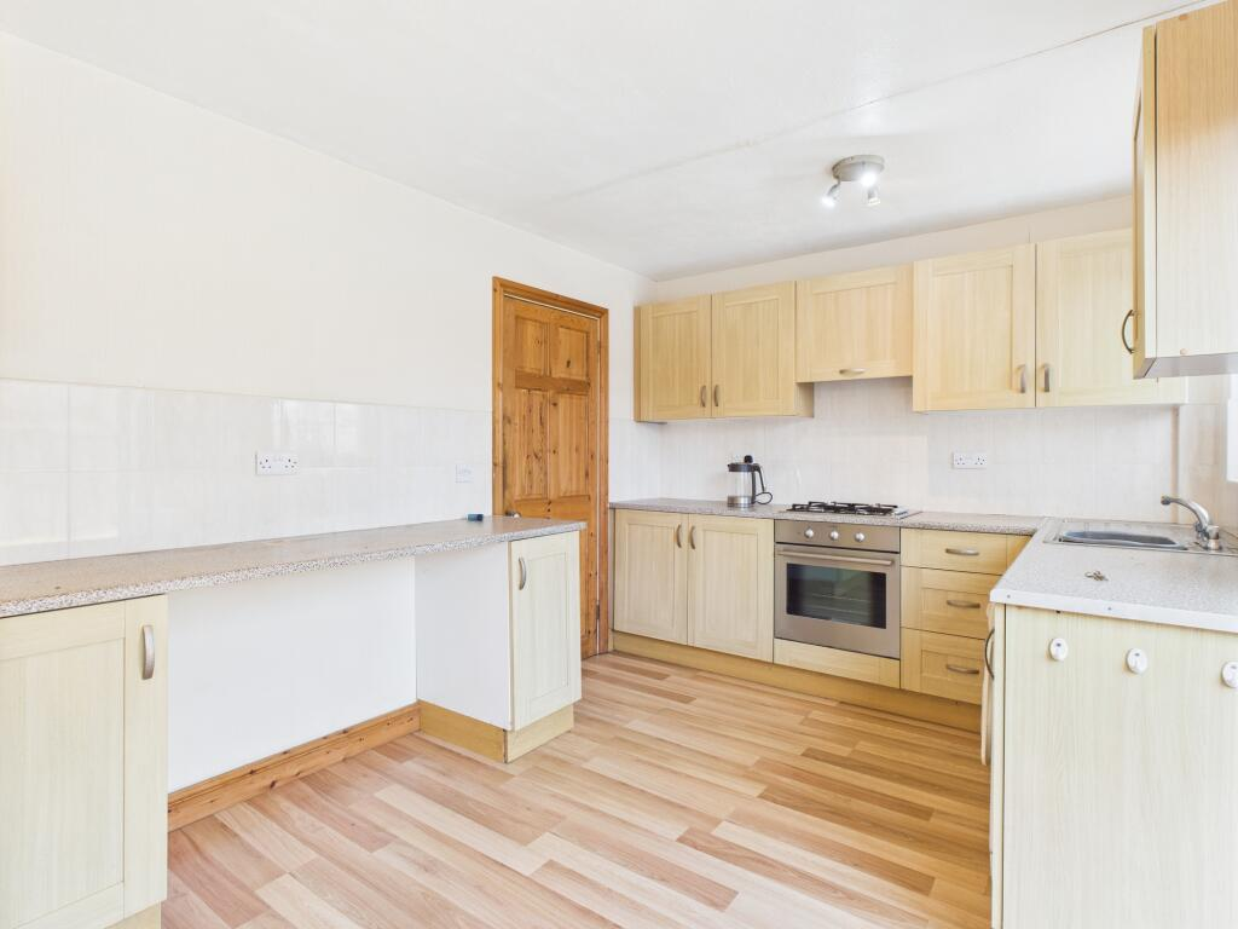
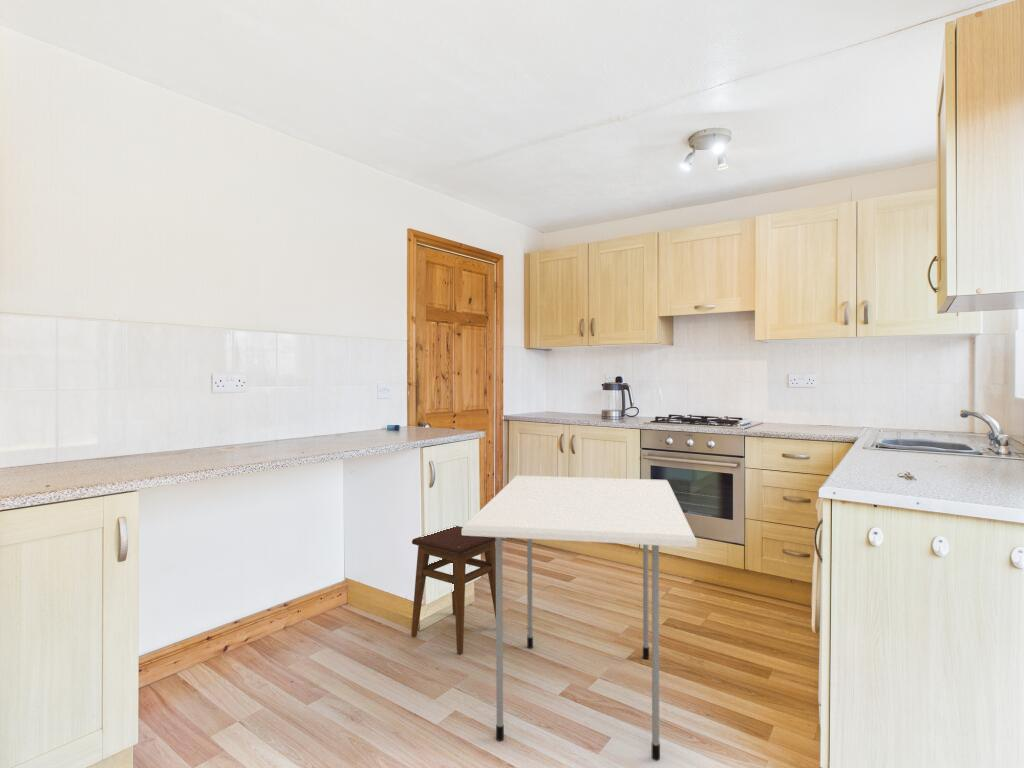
+ dining table [462,475,698,761]
+ stool [410,525,496,655]
